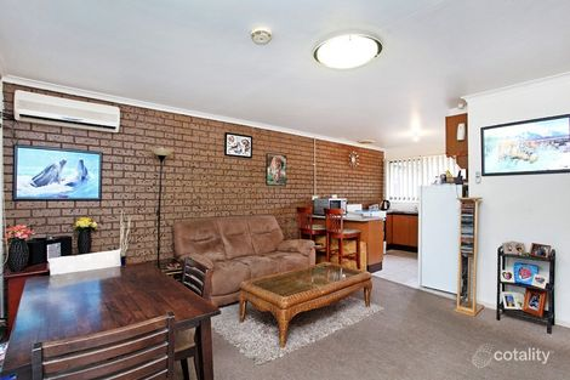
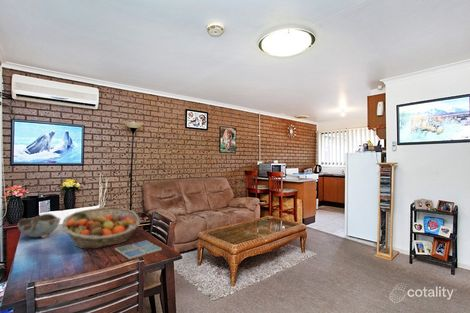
+ fruit basket [61,206,141,250]
+ bowl [17,213,61,239]
+ drink coaster [114,240,163,260]
